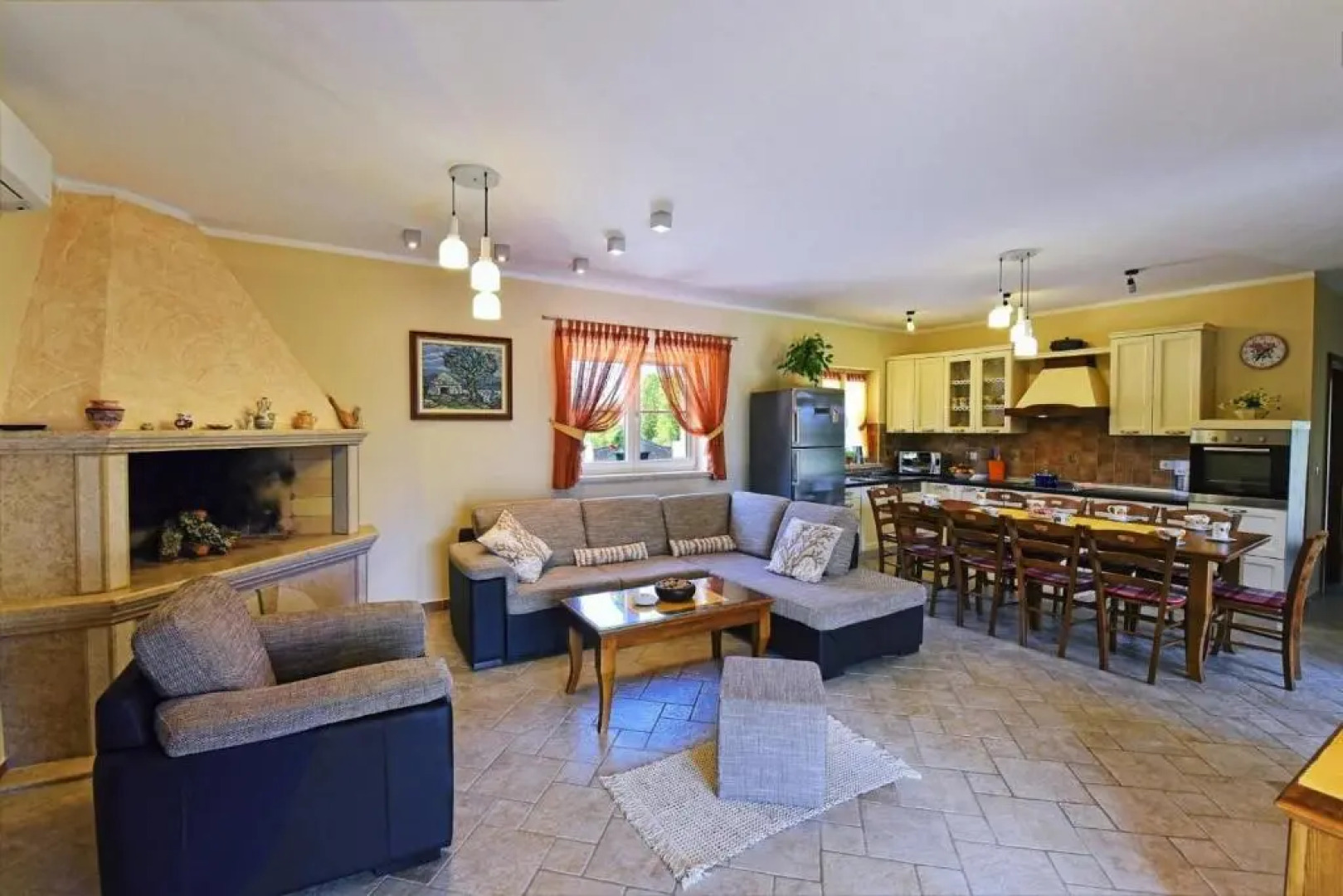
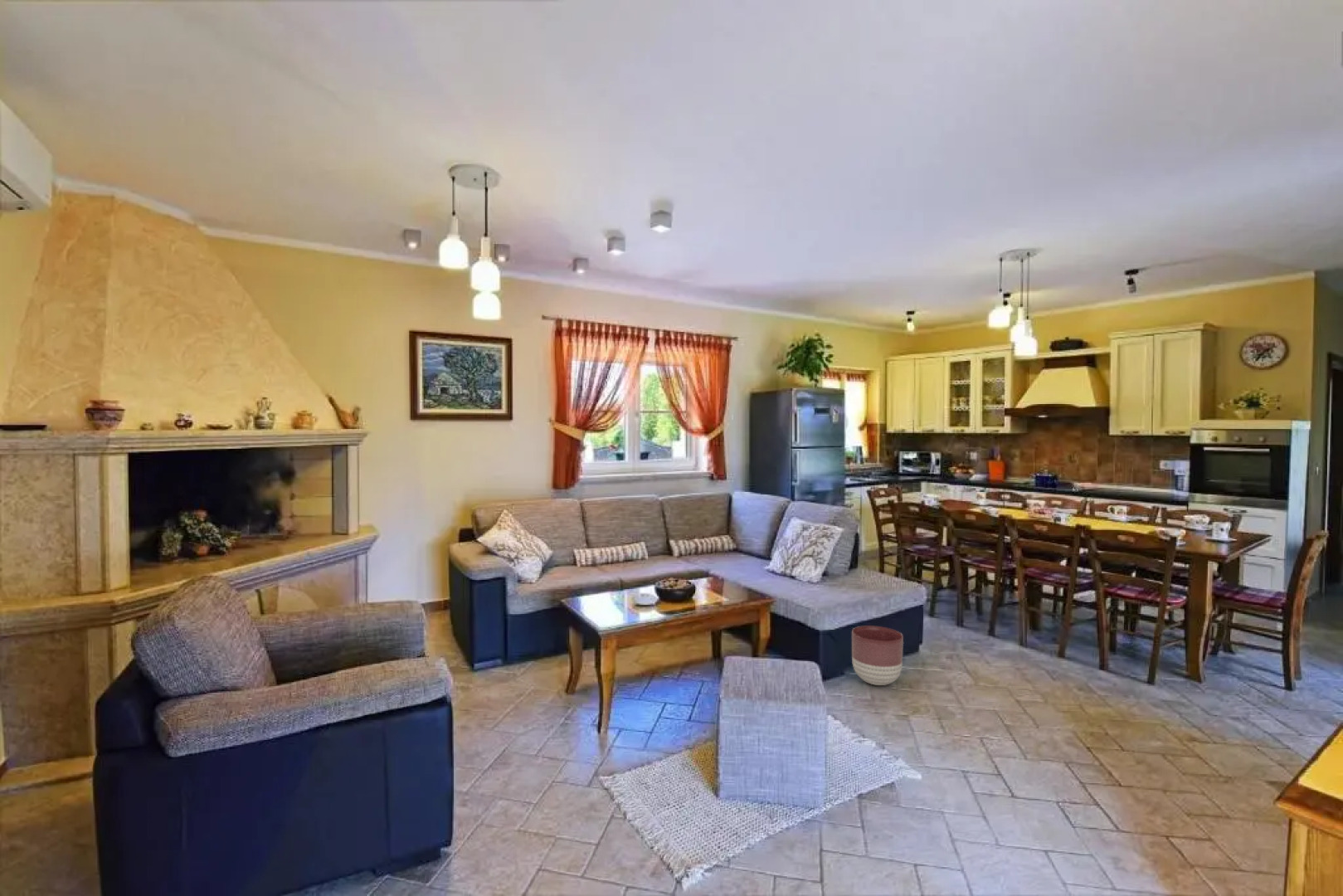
+ planter [851,625,904,686]
